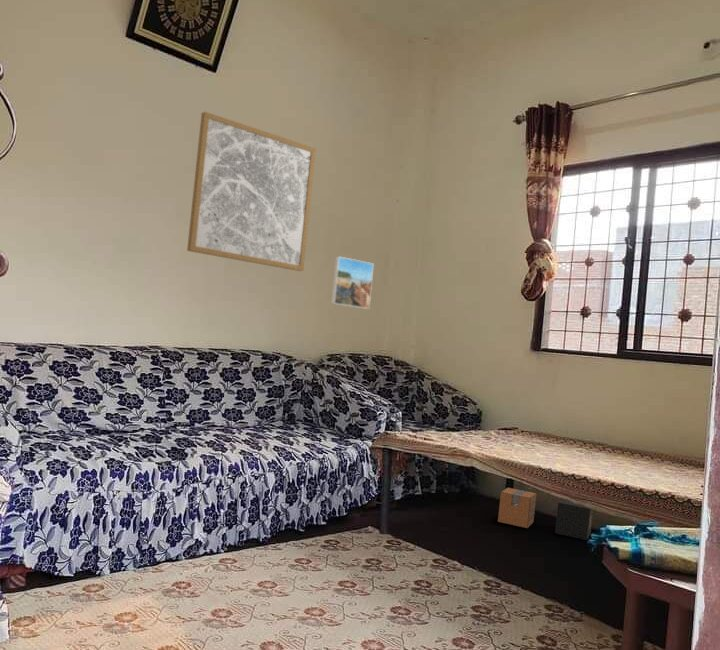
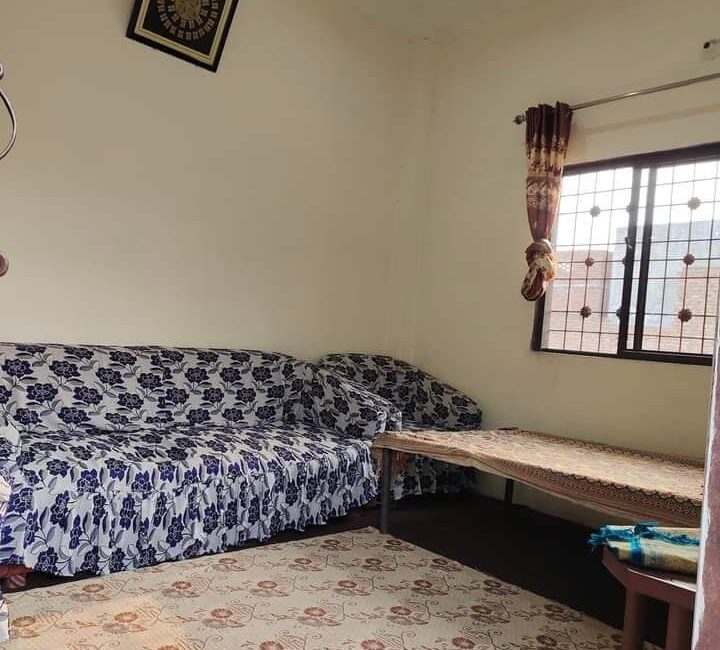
- wall art [186,111,317,272]
- cardboard box [497,487,594,541]
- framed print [330,255,375,310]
